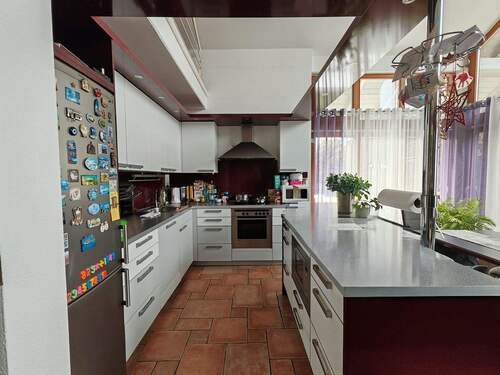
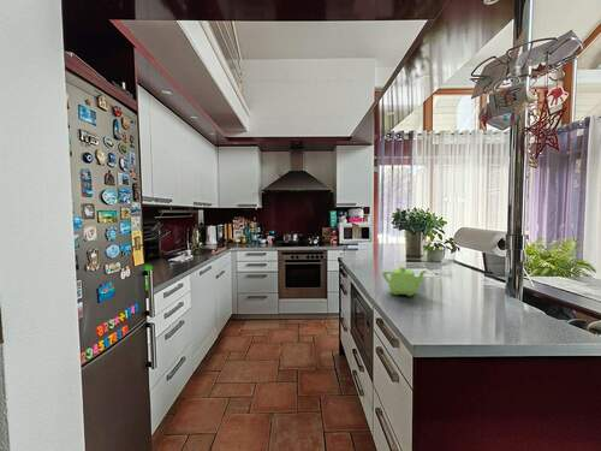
+ teapot [381,266,429,297]
